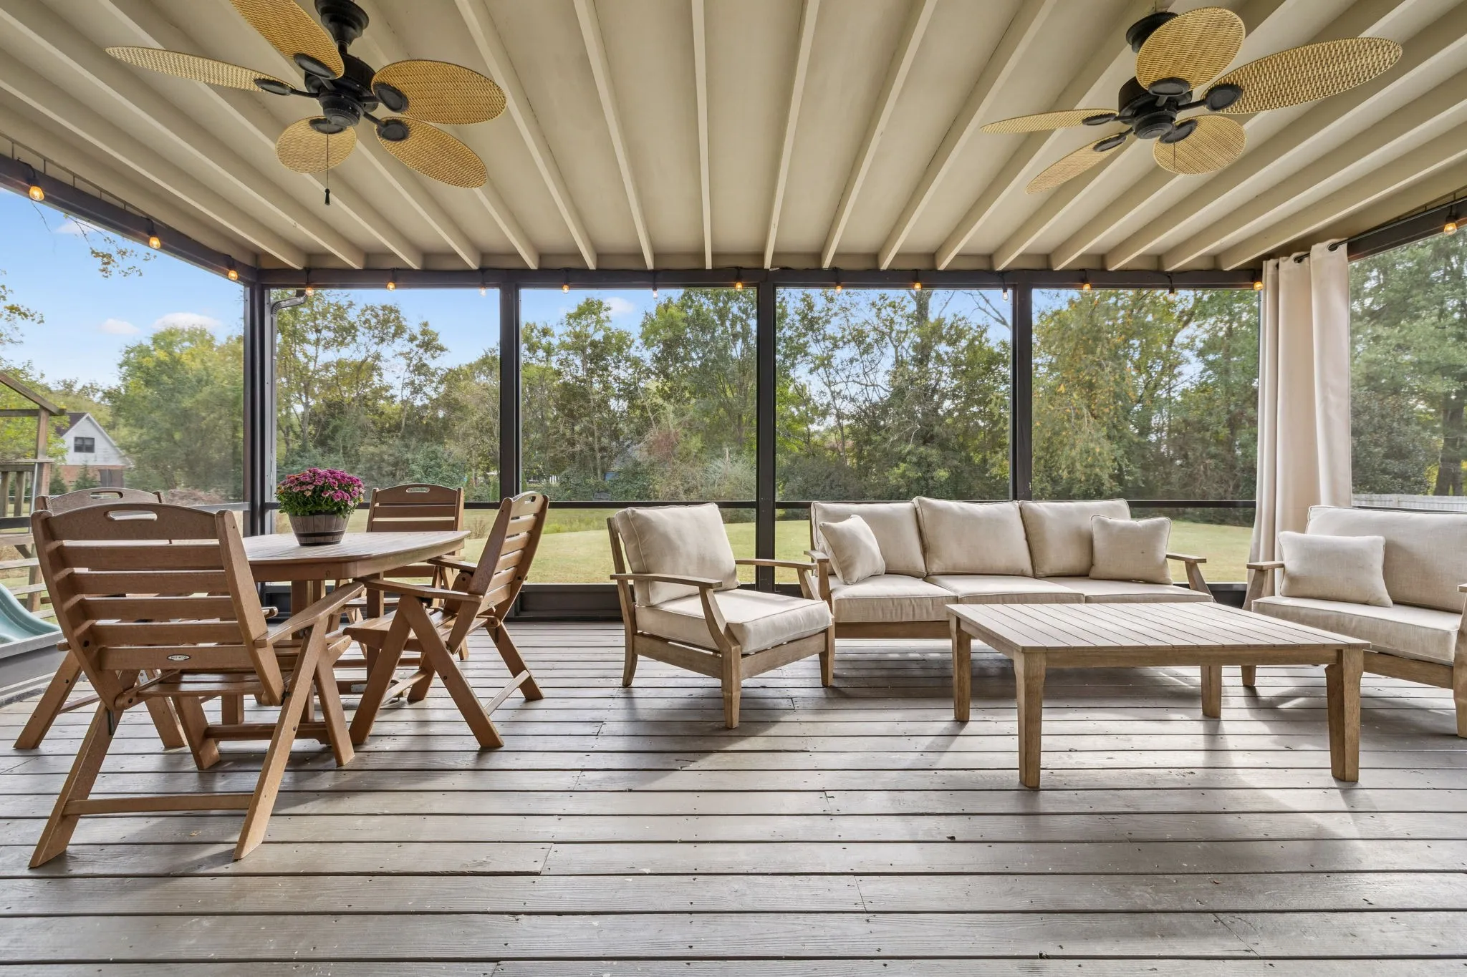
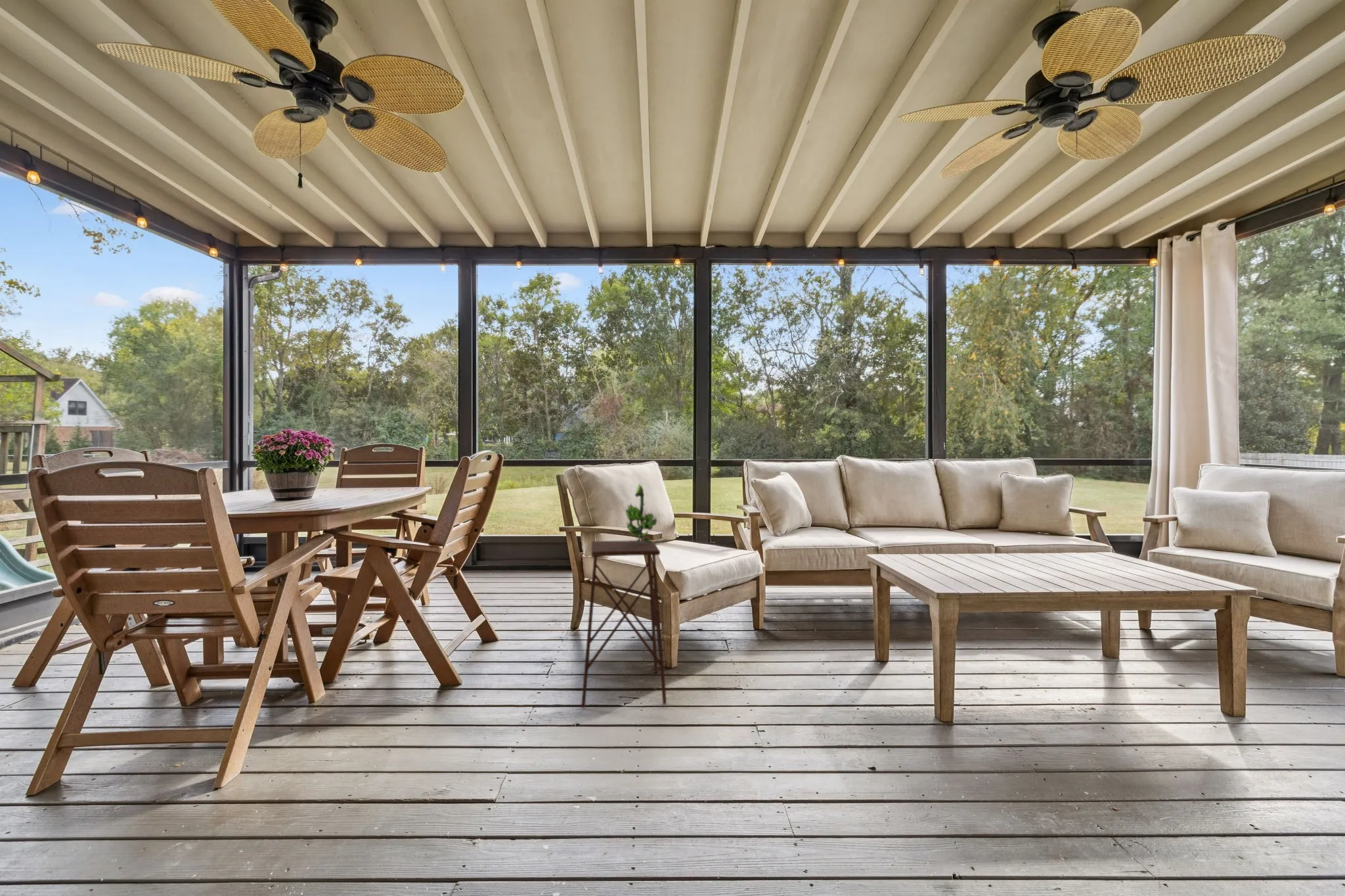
+ banana bunch [624,483,657,543]
+ side table [581,540,667,709]
